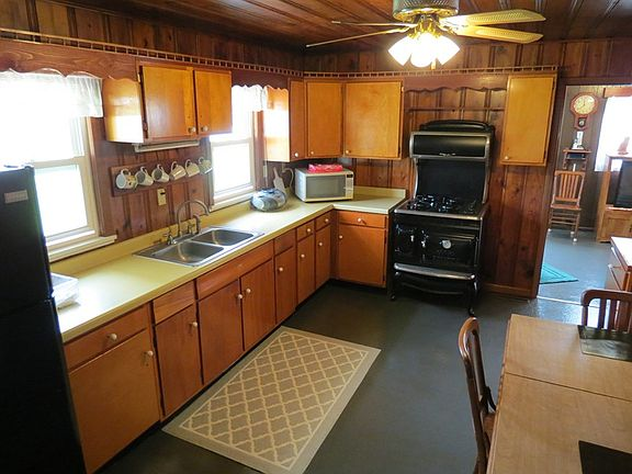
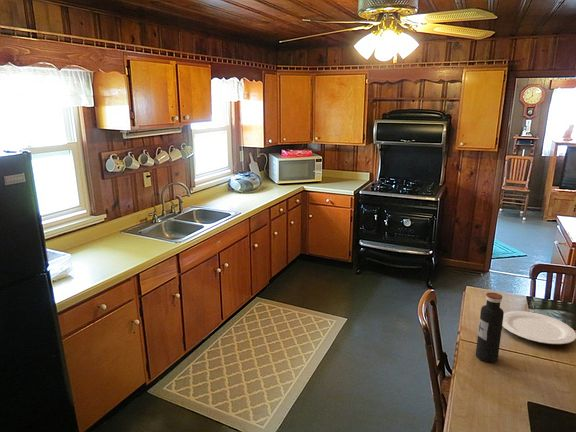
+ plate [502,310,576,345]
+ water bottle [475,292,505,363]
